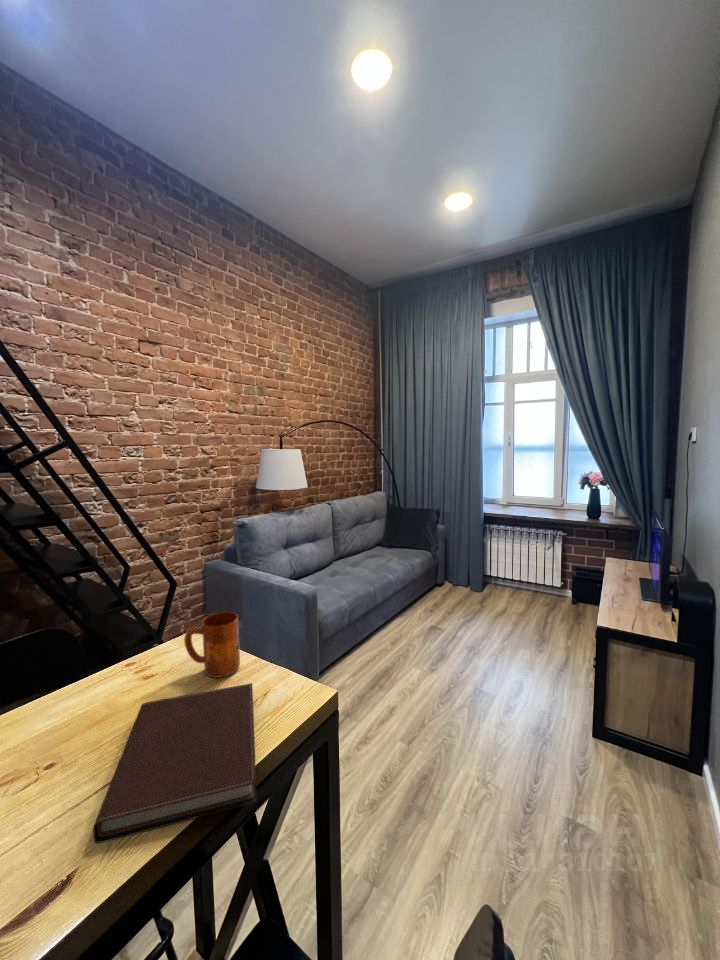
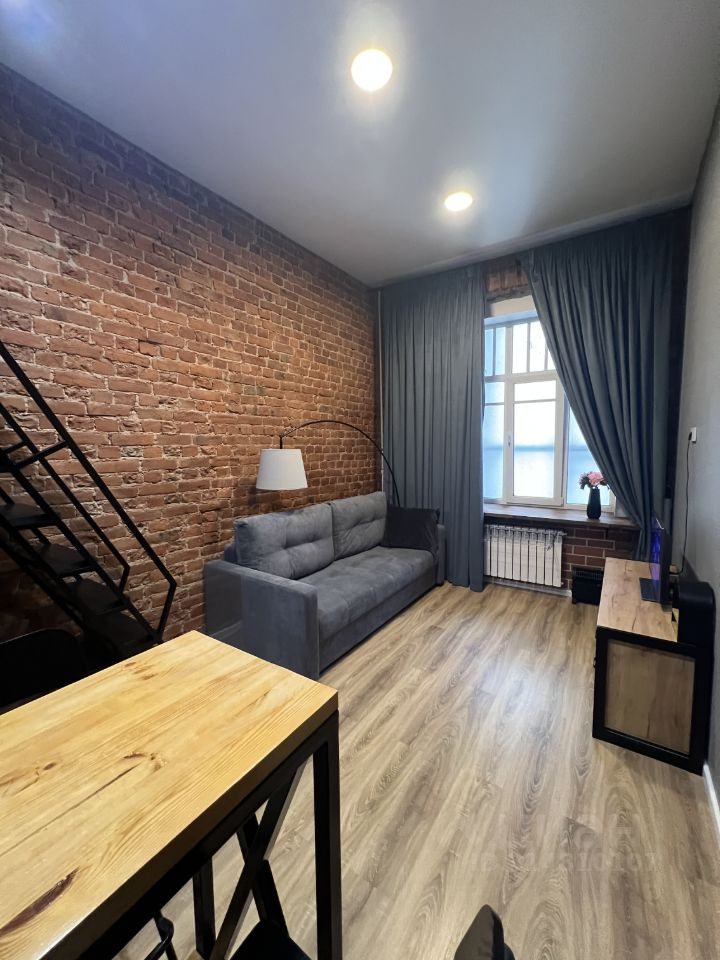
- mug [183,611,241,679]
- notebook [92,682,258,844]
